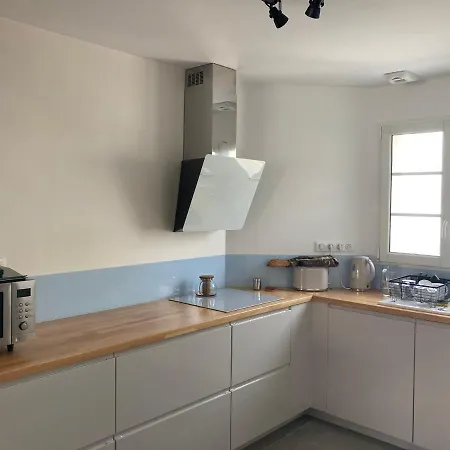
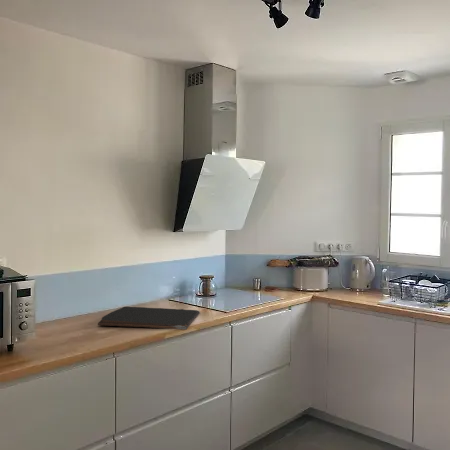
+ cutting board [96,306,201,331]
